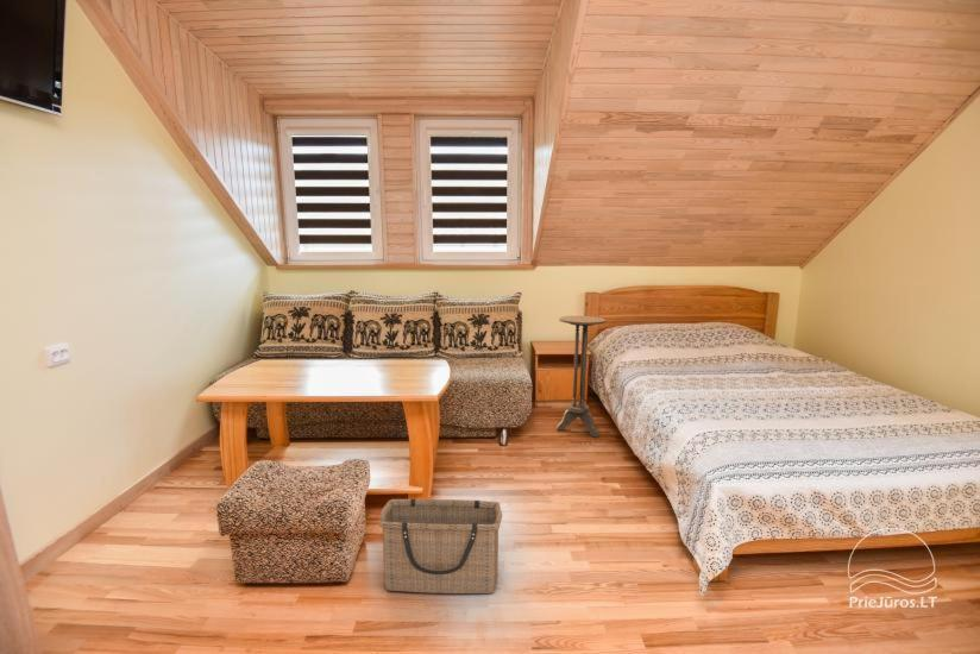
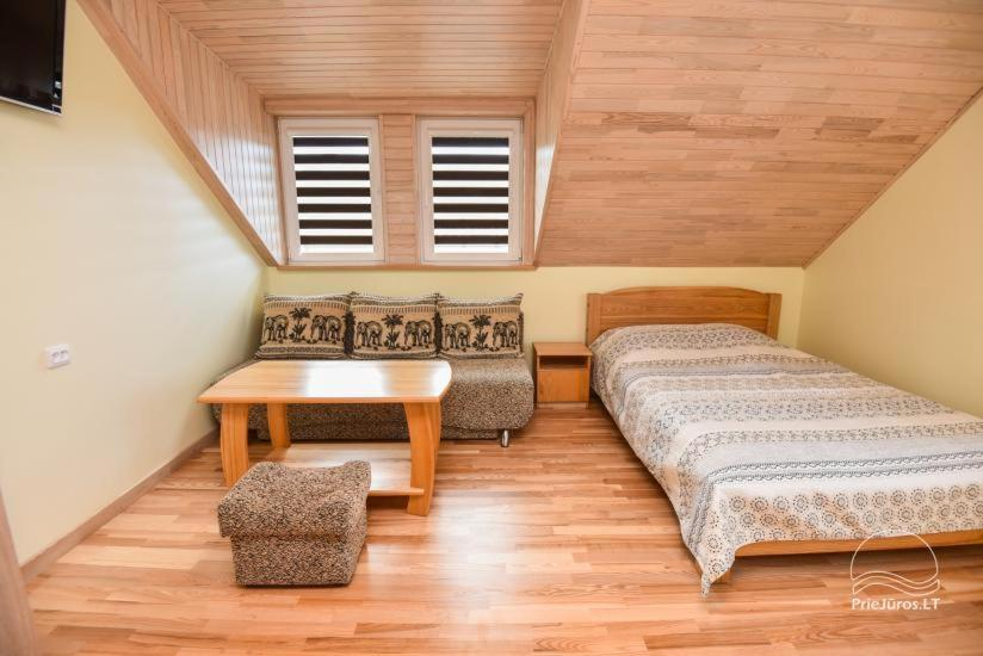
- basket [378,498,503,595]
- side table [555,315,607,439]
